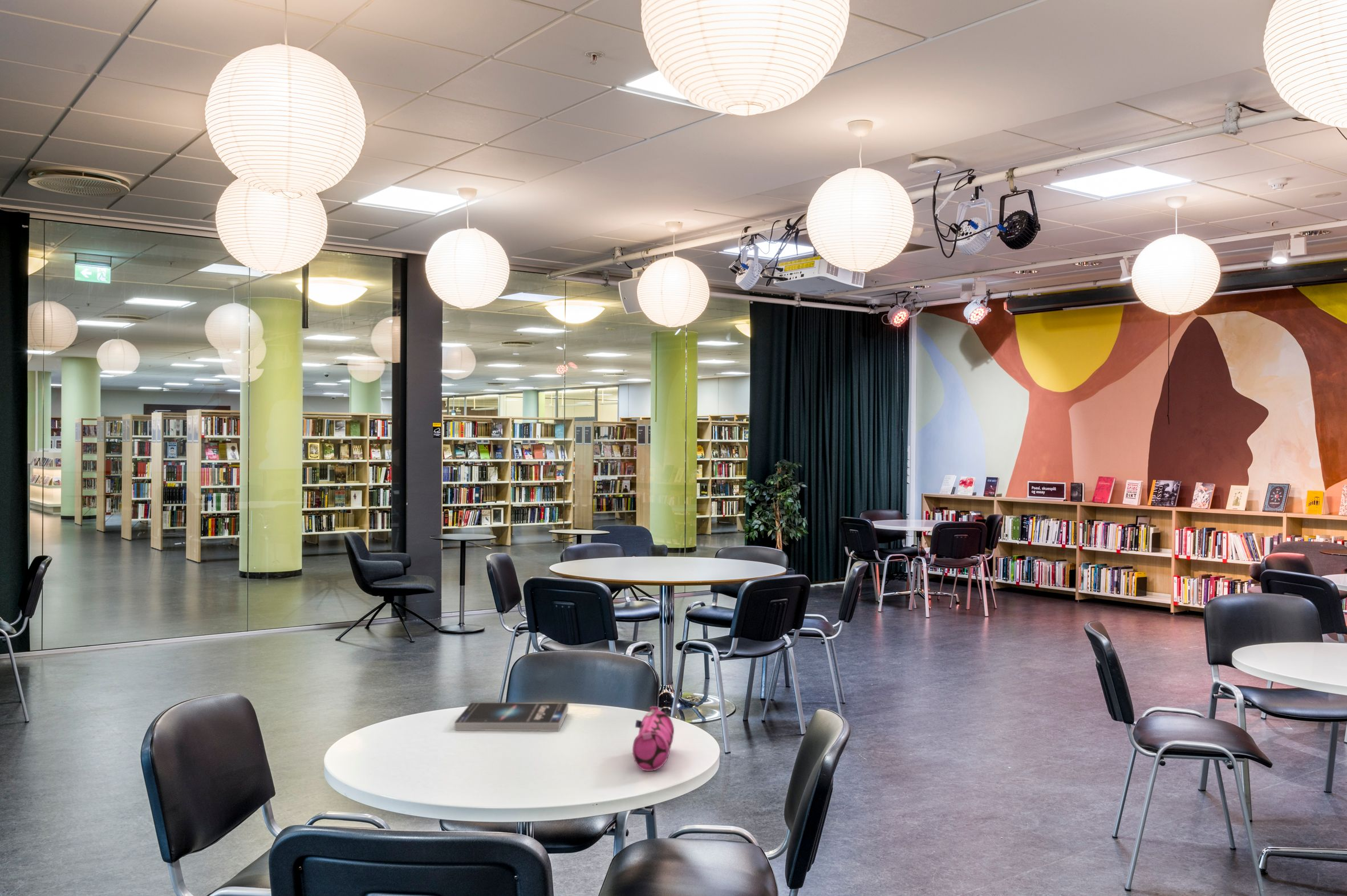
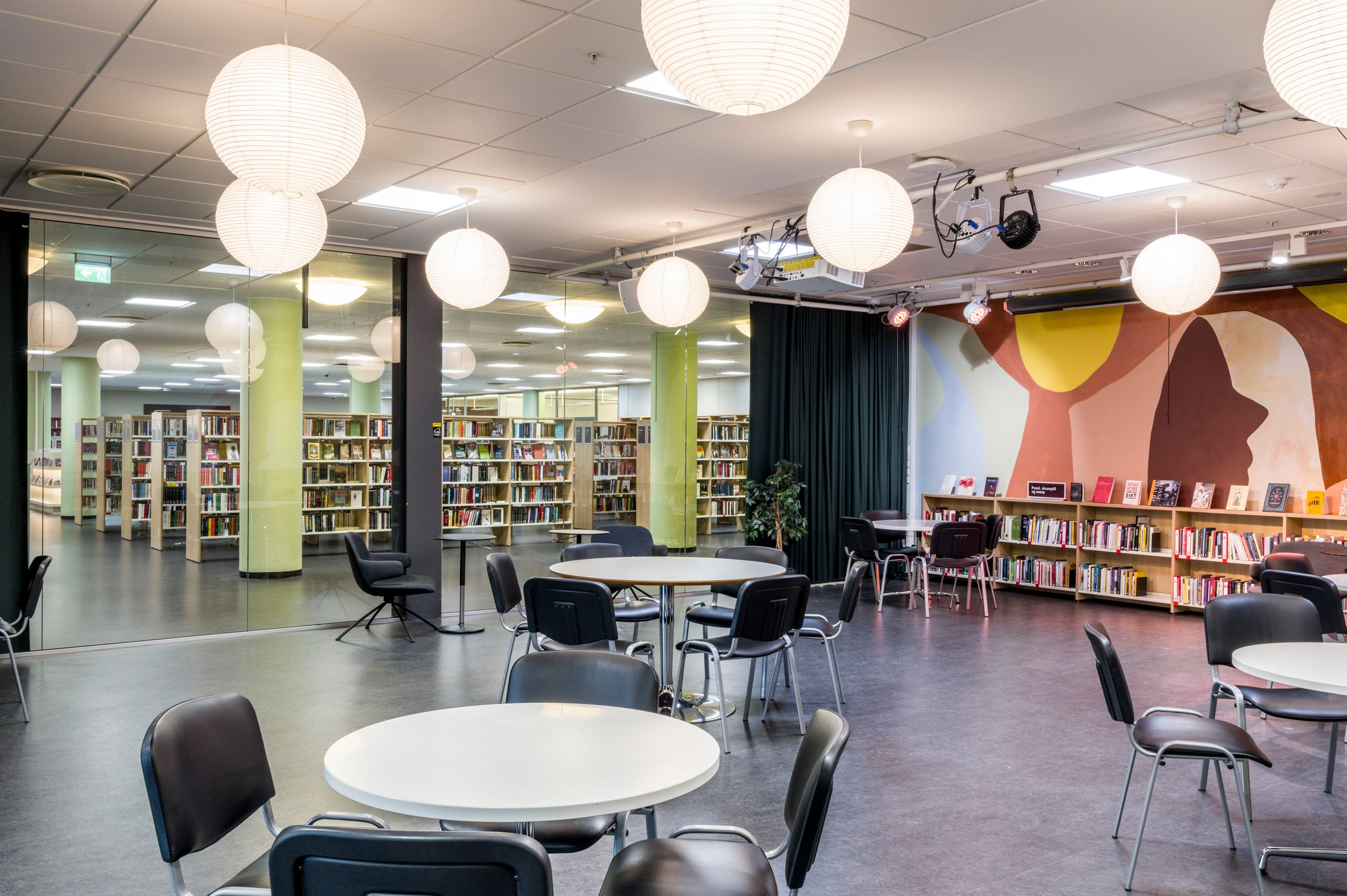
- pencil case [632,706,675,772]
- book [454,702,569,732]
